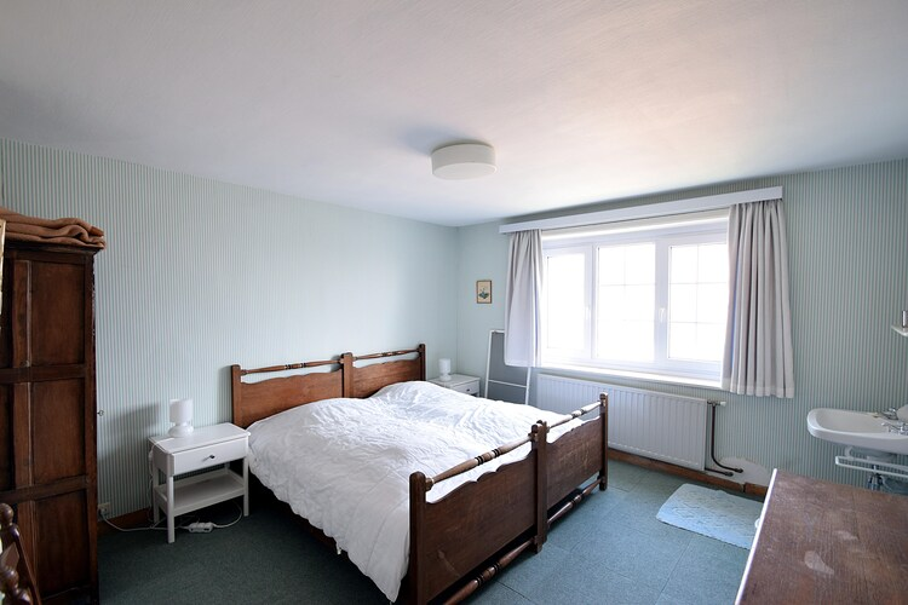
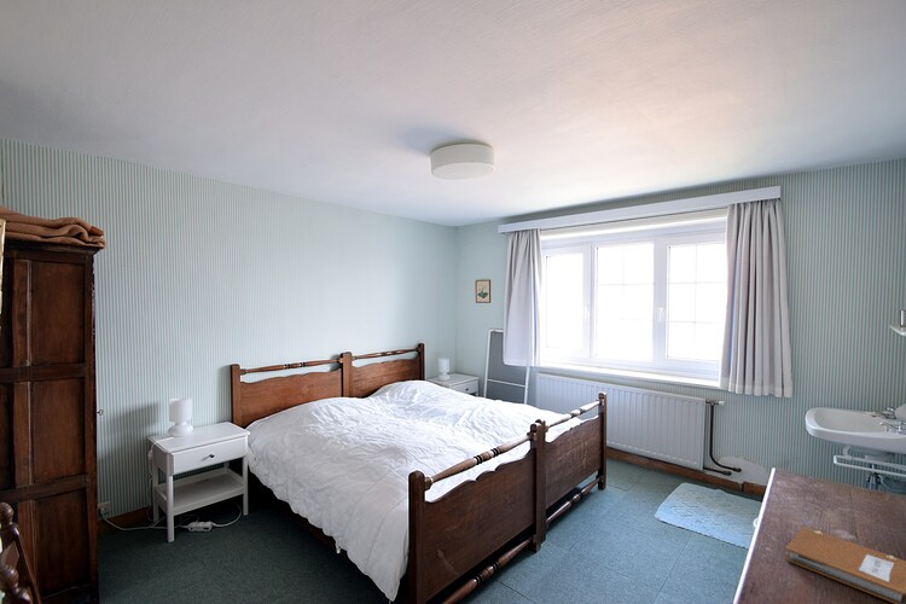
+ notebook [784,525,906,604]
